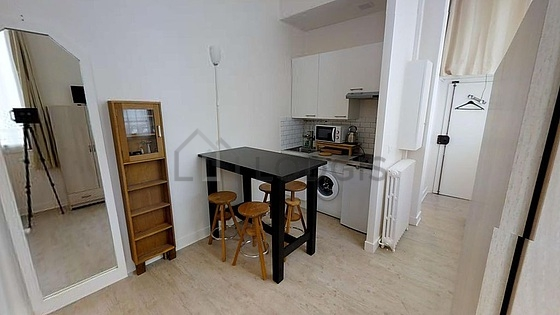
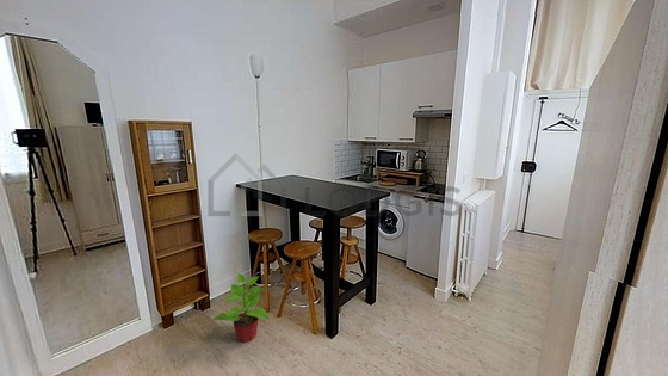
+ potted plant [212,272,270,344]
